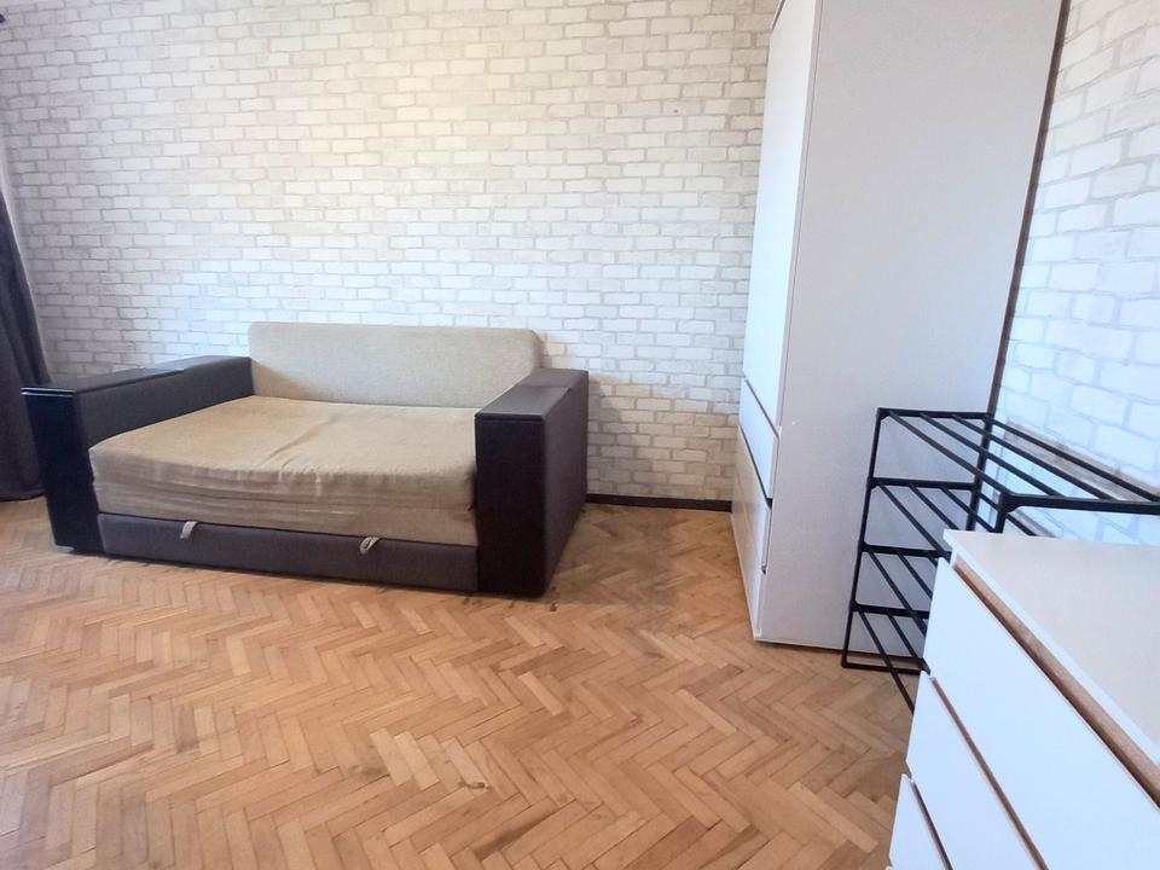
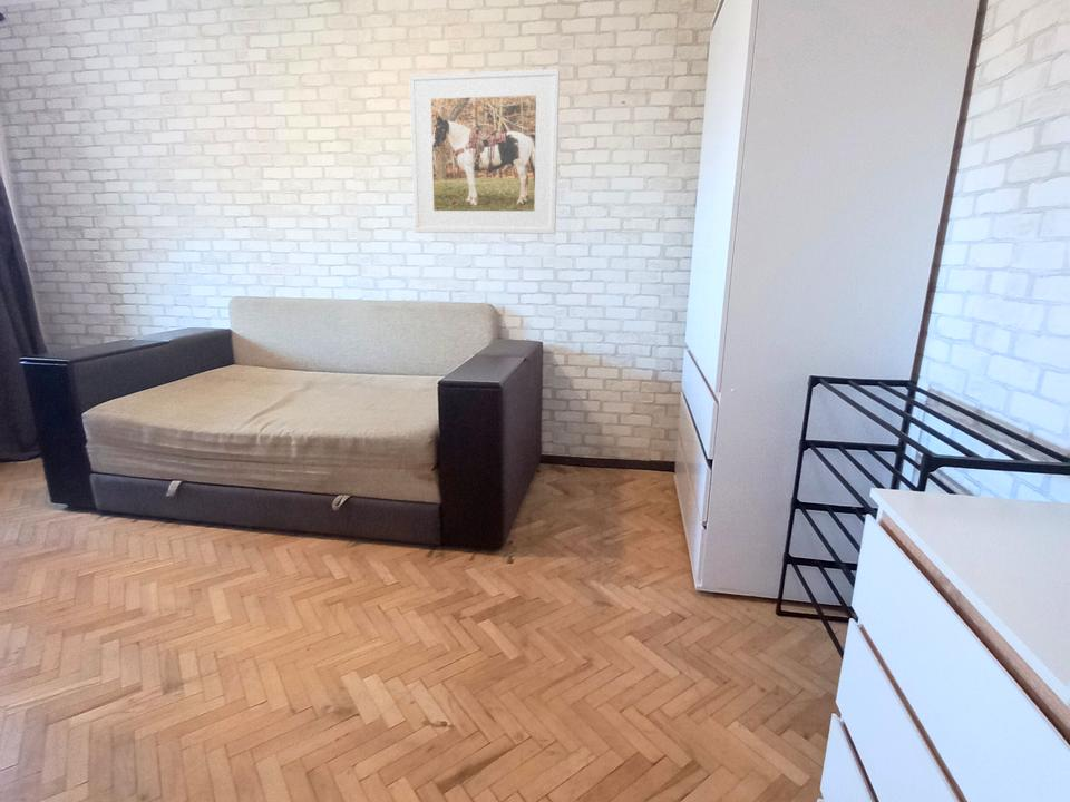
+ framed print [408,68,561,235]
